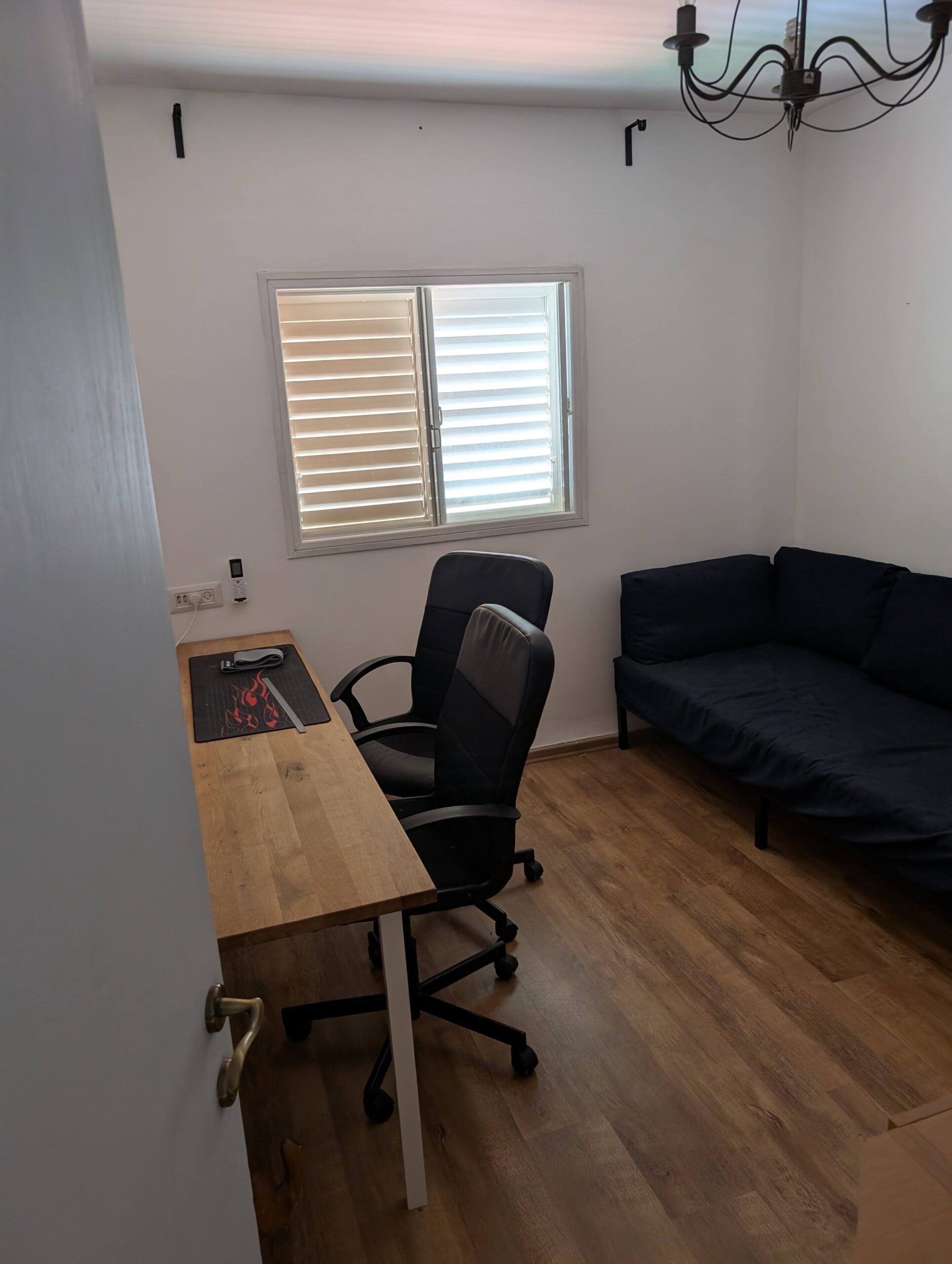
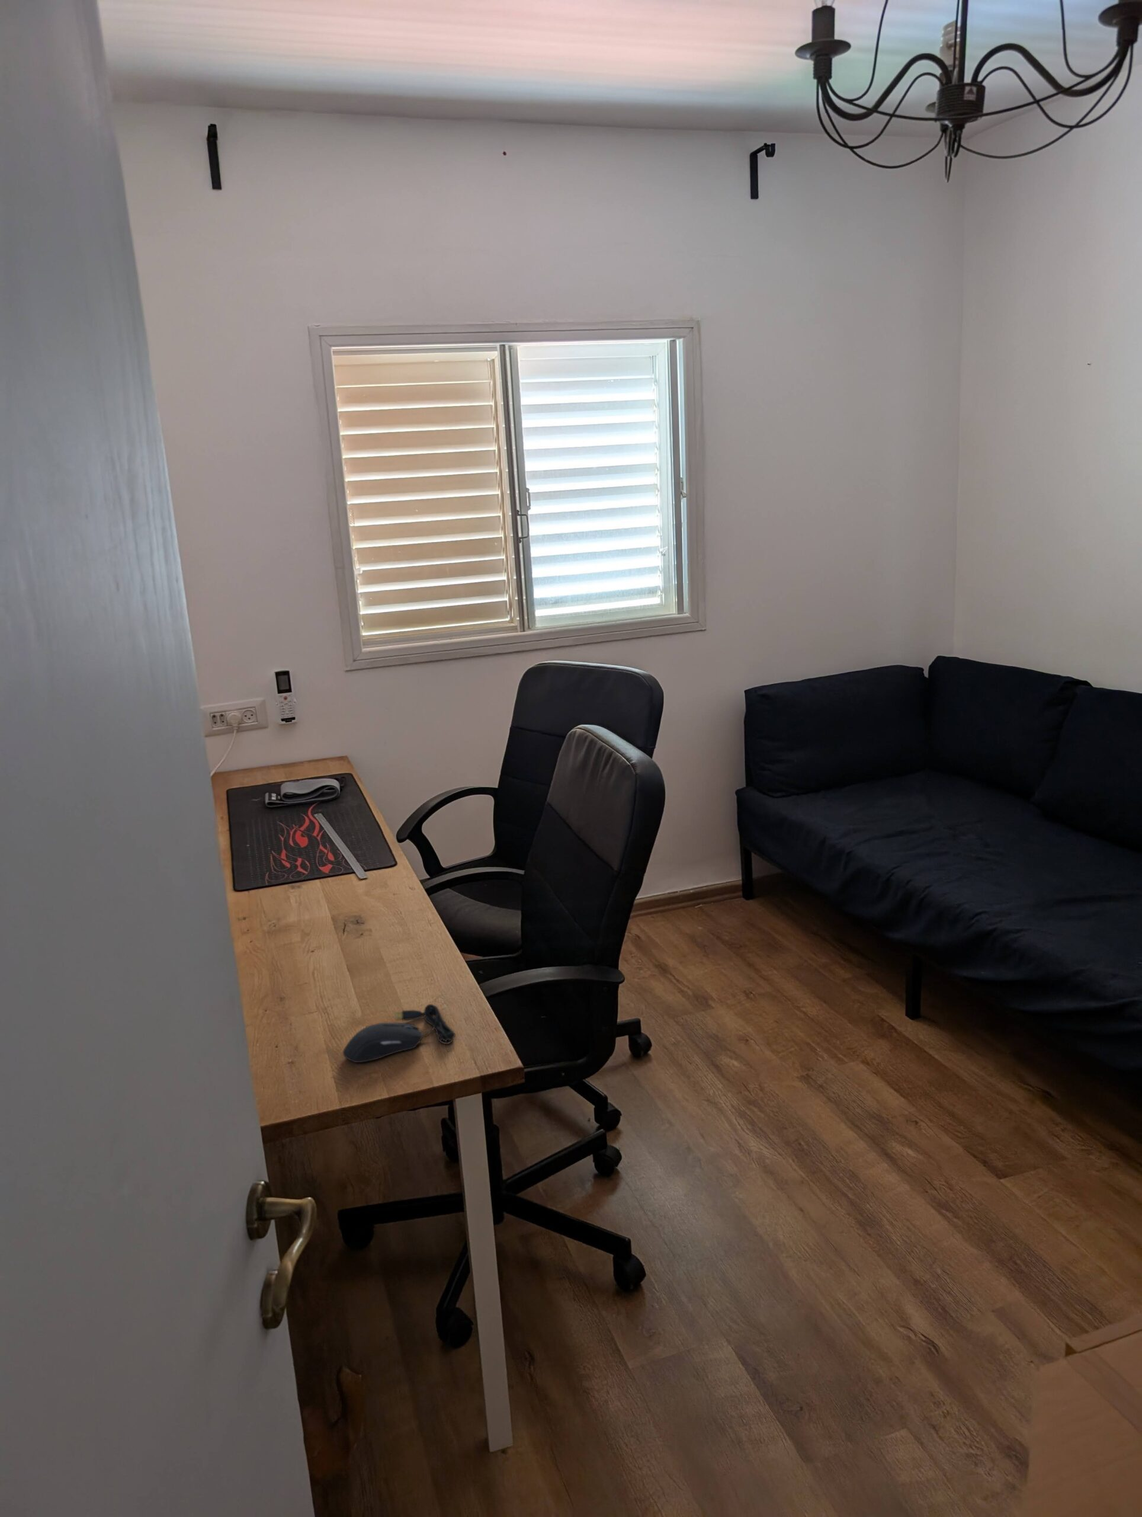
+ computer mouse [342,1003,456,1063]
